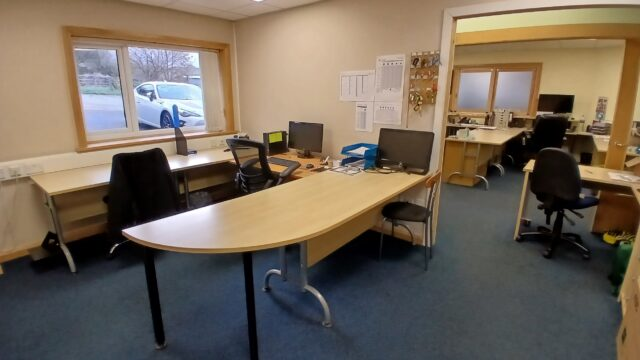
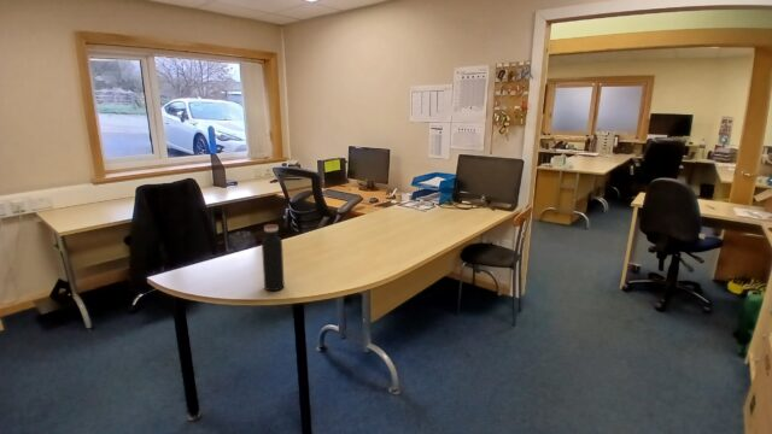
+ water bottle [261,223,286,292]
